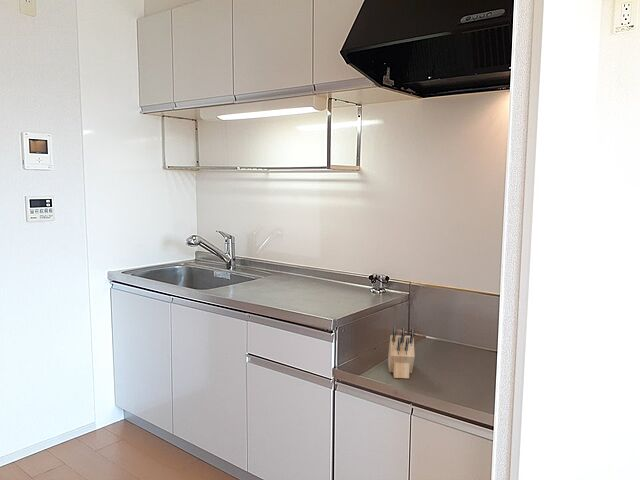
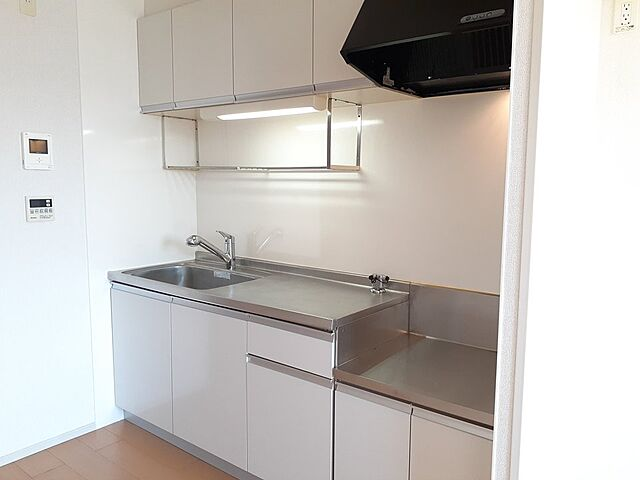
- knife block [387,326,416,379]
